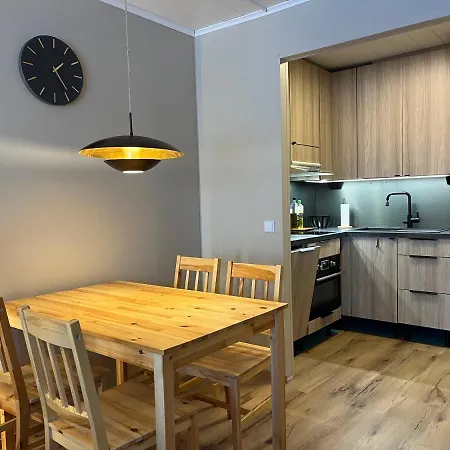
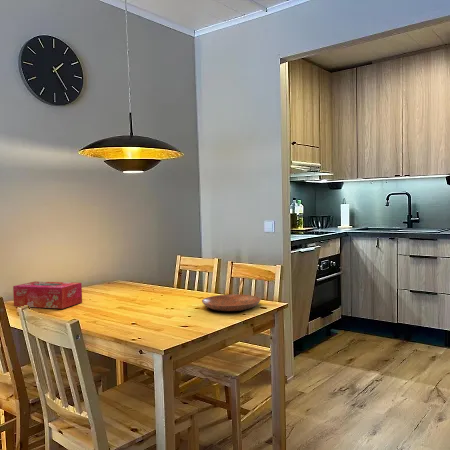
+ tissue box [12,280,83,310]
+ bowl [201,293,262,312]
